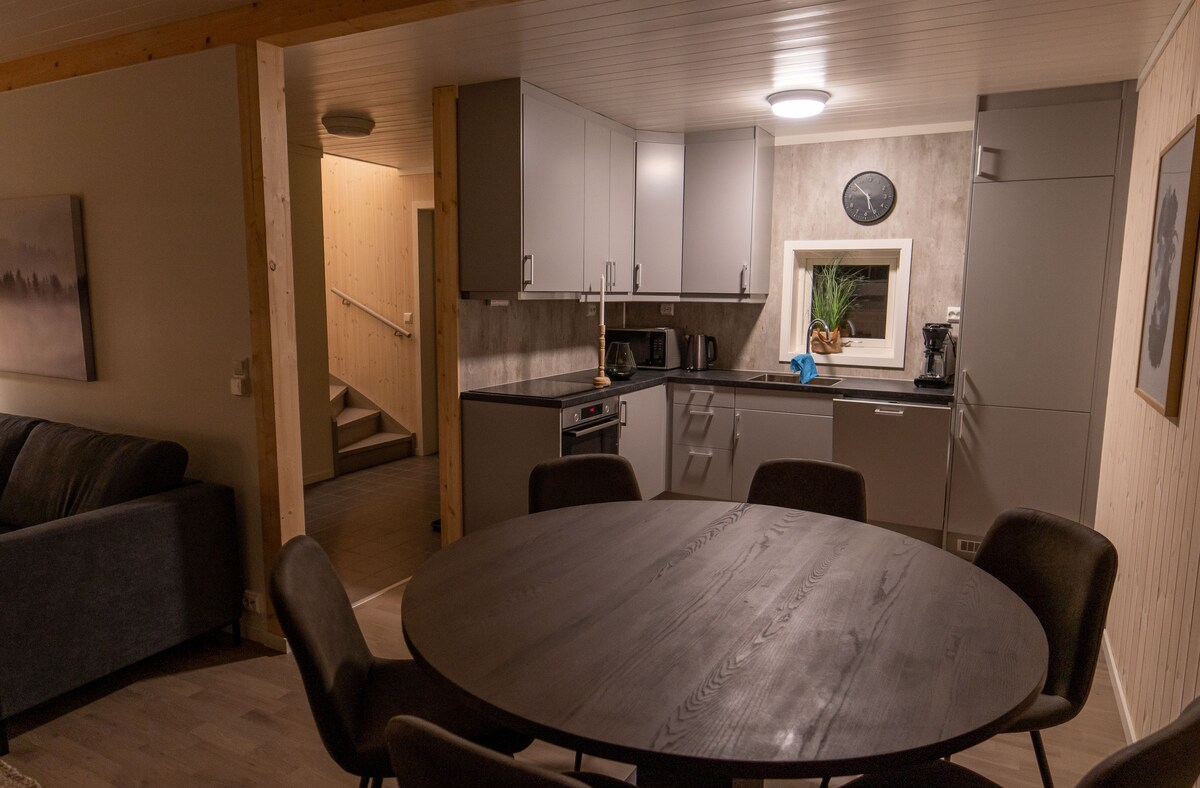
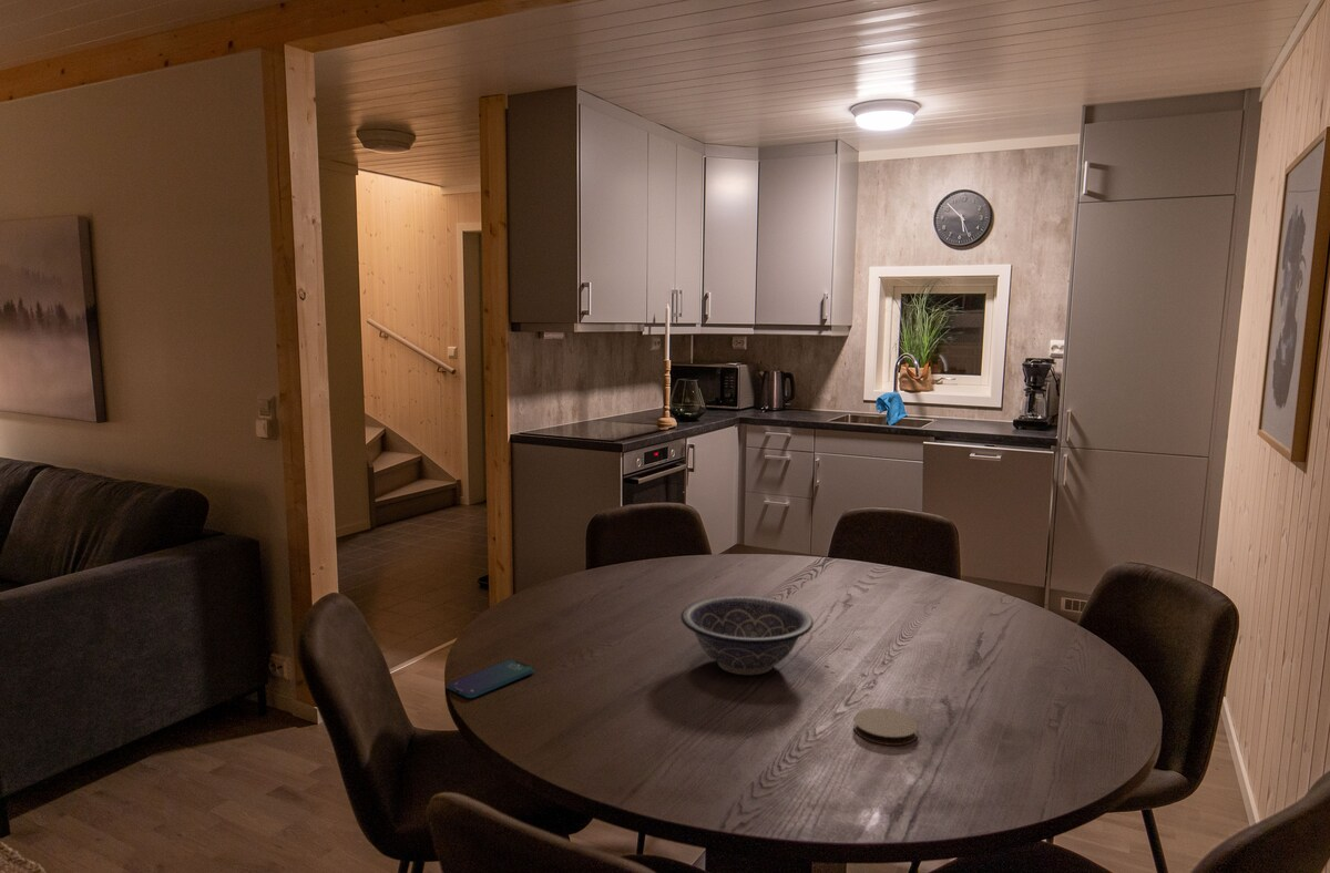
+ coaster [852,707,919,747]
+ decorative bowl [679,595,815,676]
+ smartphone [446,658,535,699]
